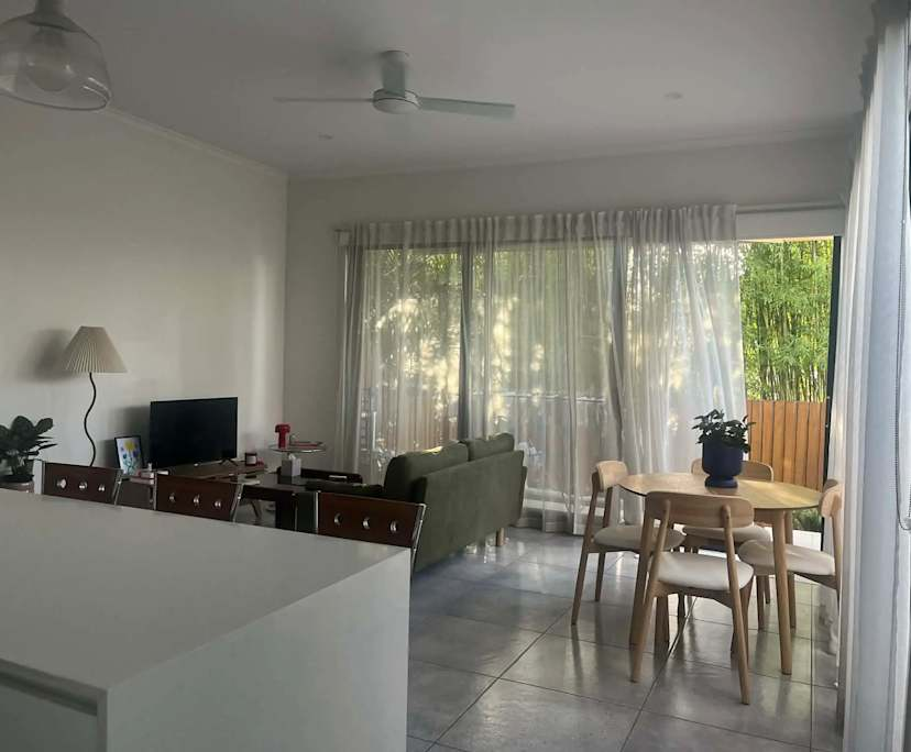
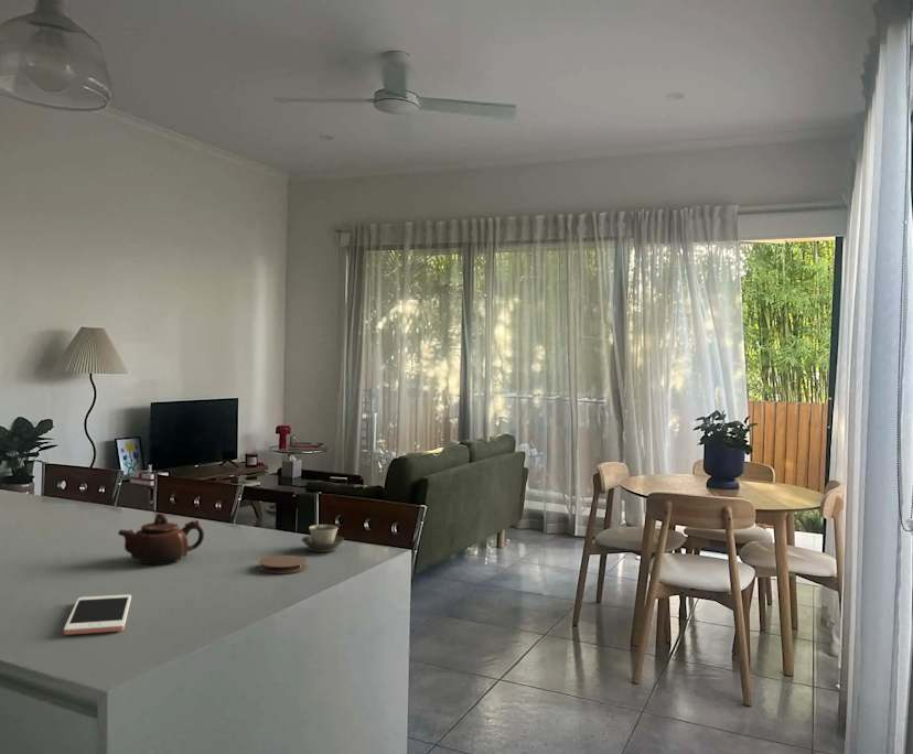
+ coaster [258,554,308,574]
+ teapot [117,513,205,566]
+ cup [300,524,345,553]
+ cell phone [63,593,132,636]
